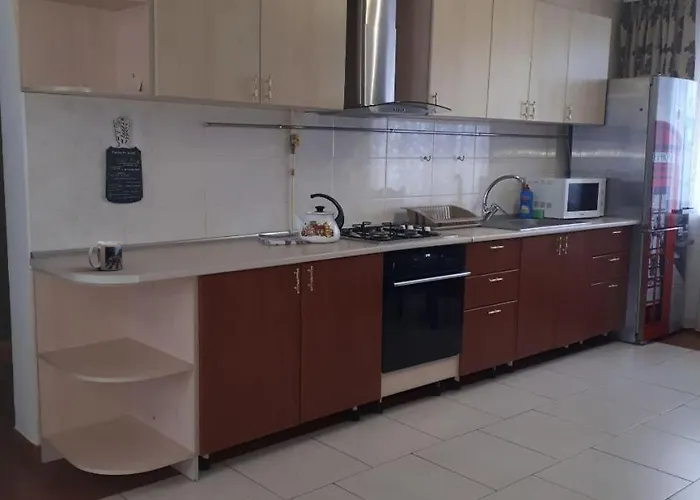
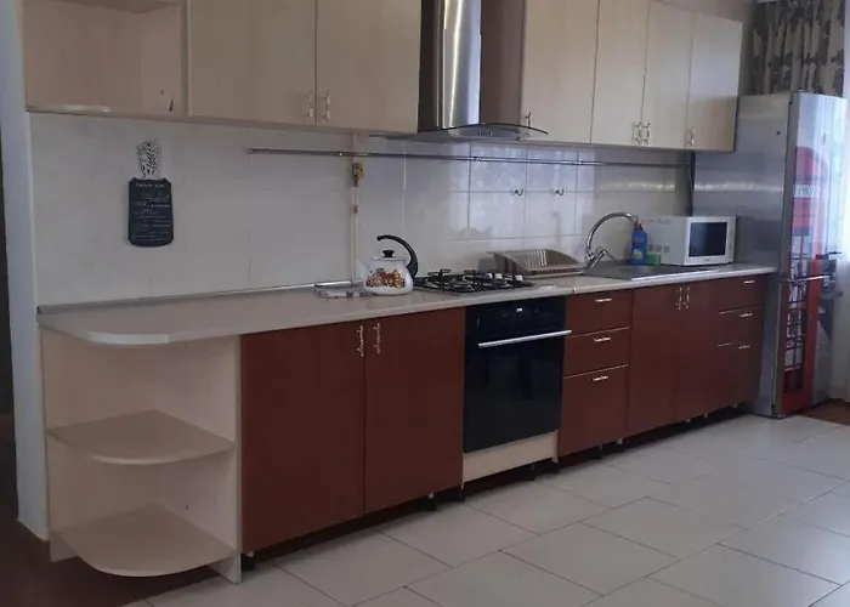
- mug [87,240,124,271]
